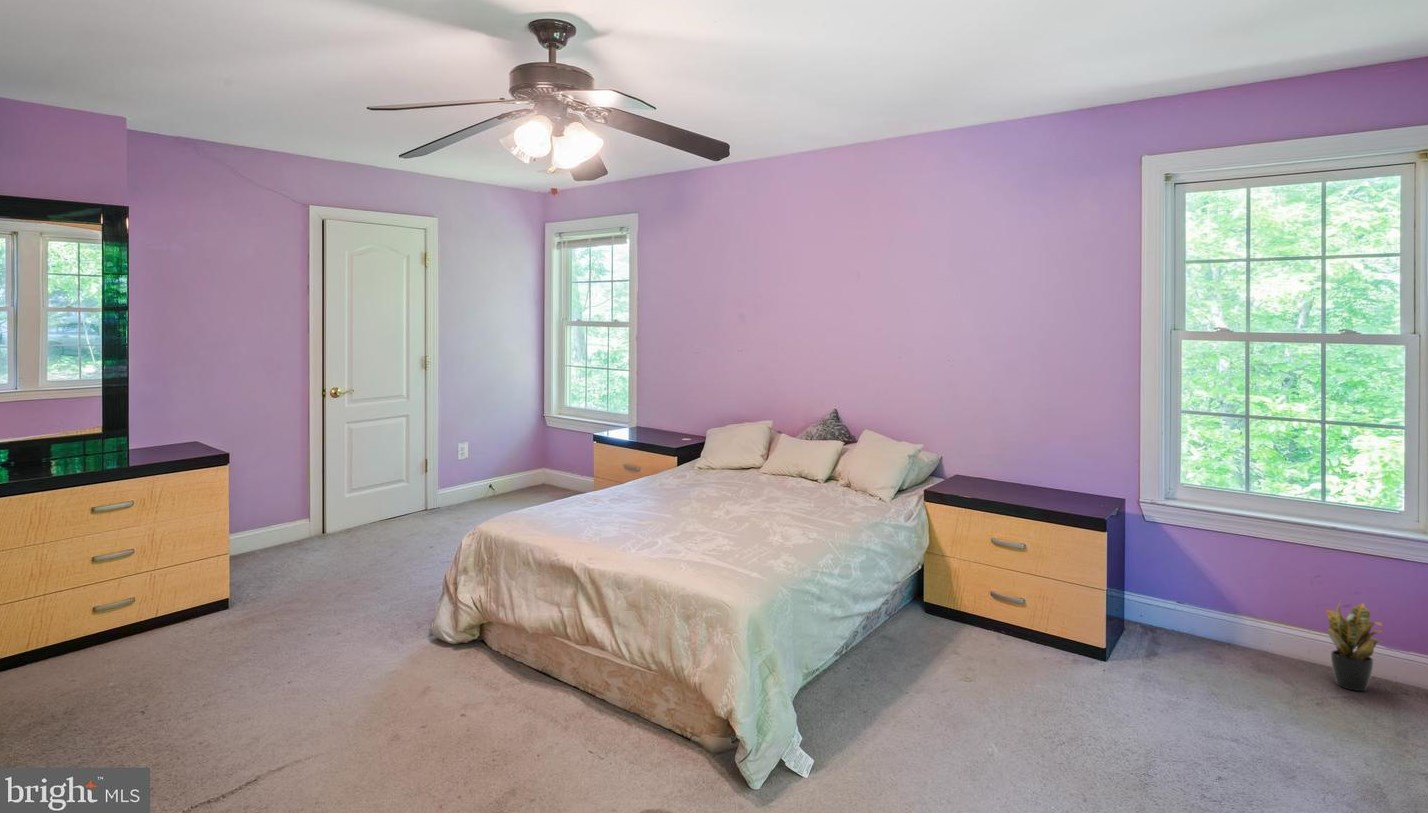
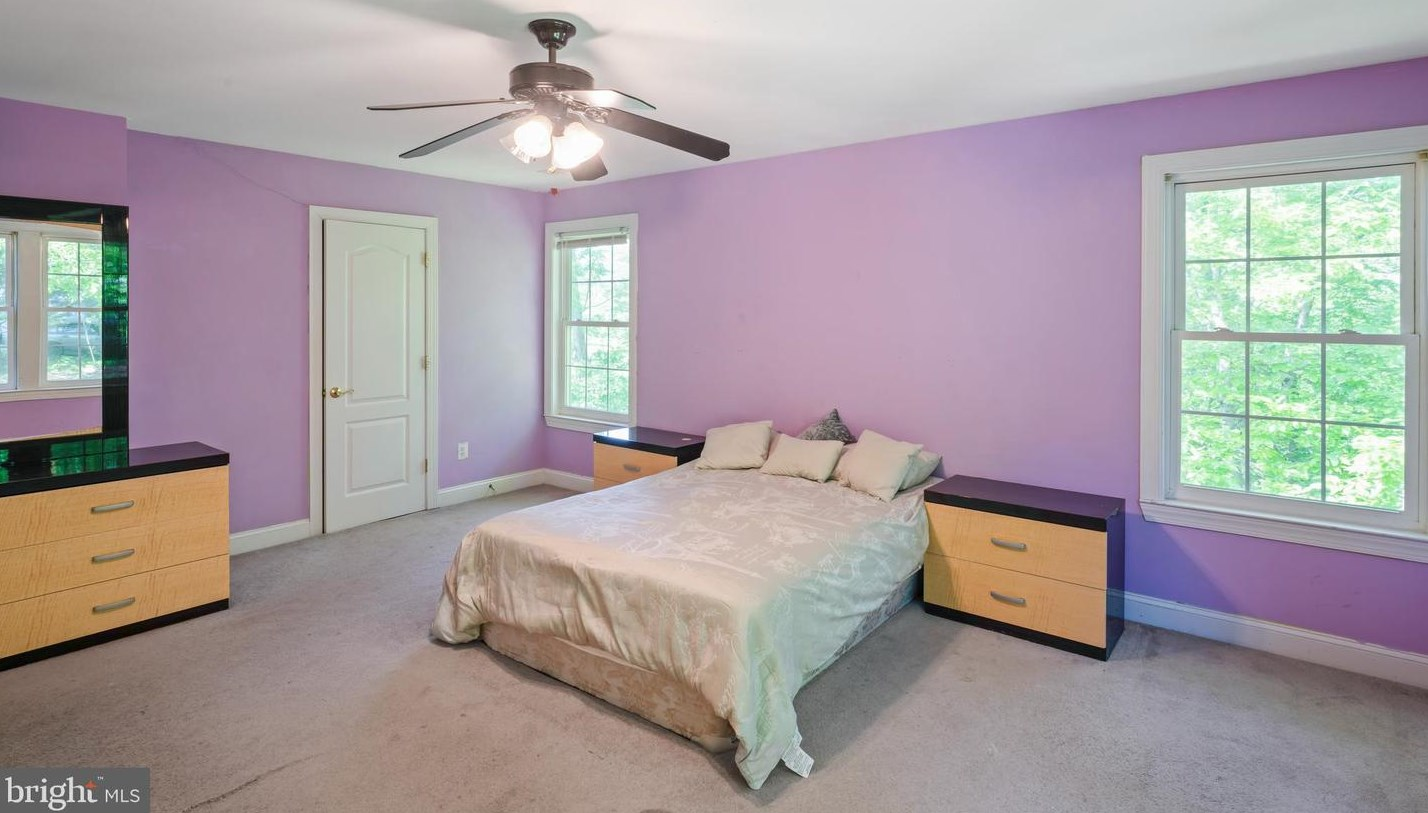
- potted plant [1325,600,1385,692]
